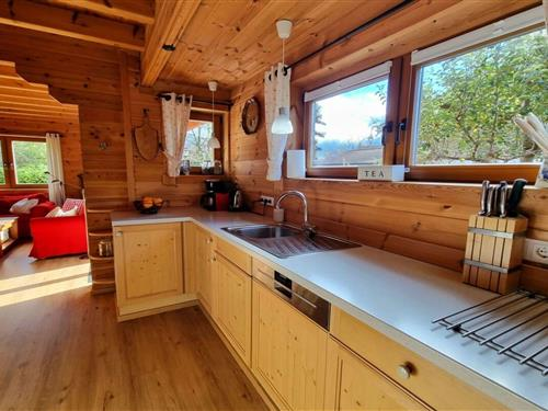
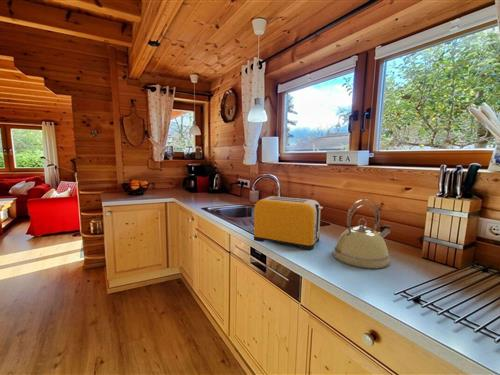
+ kettle [332,198,392,270]
+ toaster [253,195,324,251]
